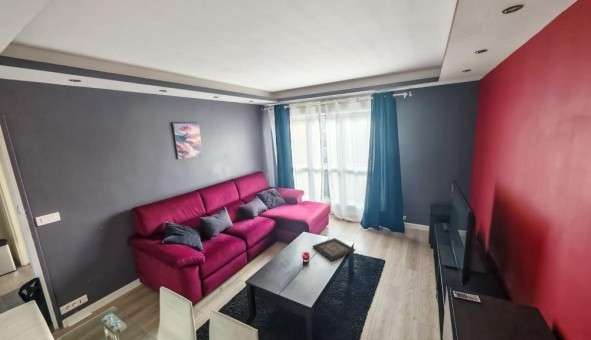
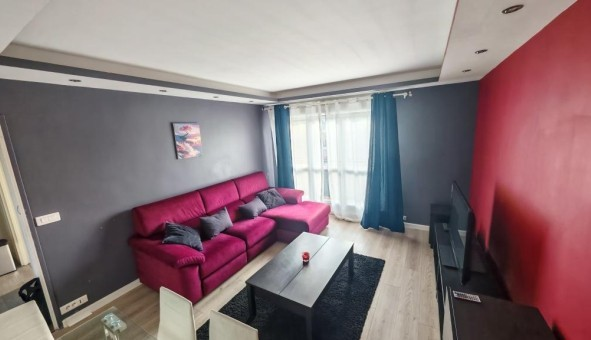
- decorative tray [312,237,357,262]
